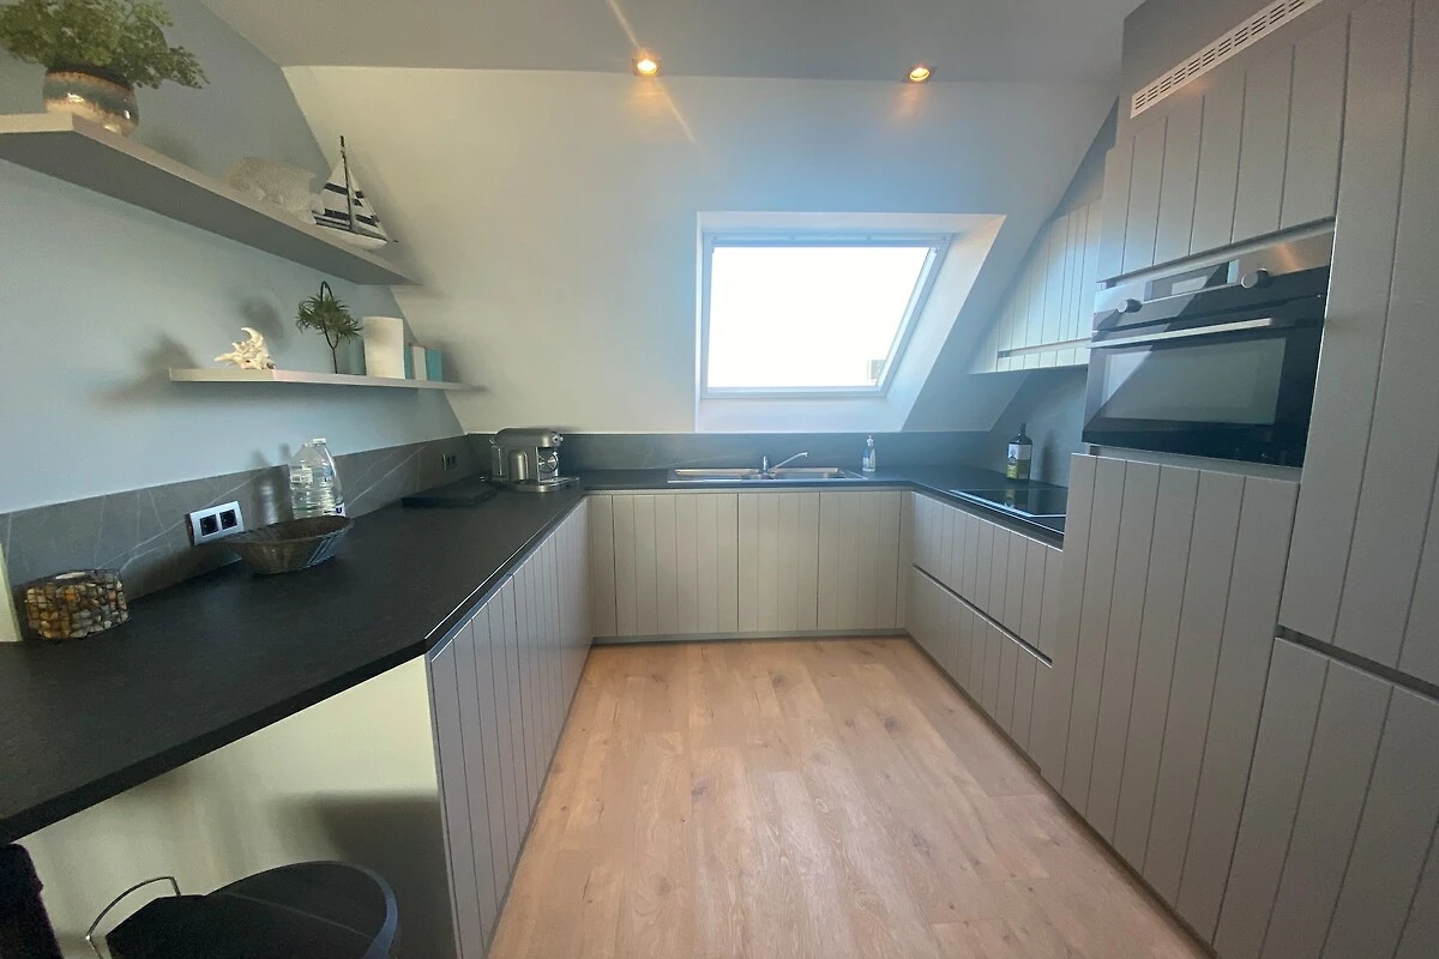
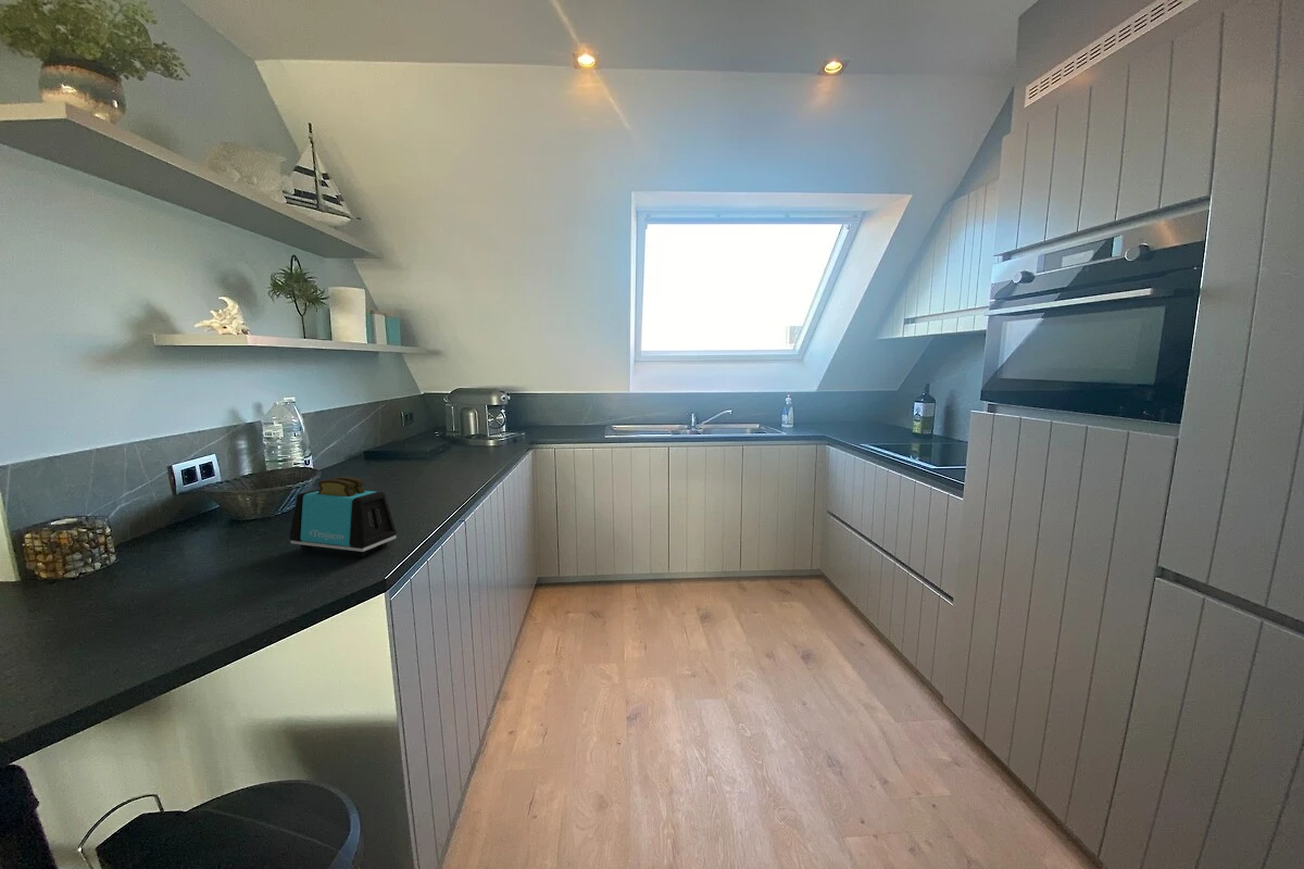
+ toaster [288,476,398,558]
